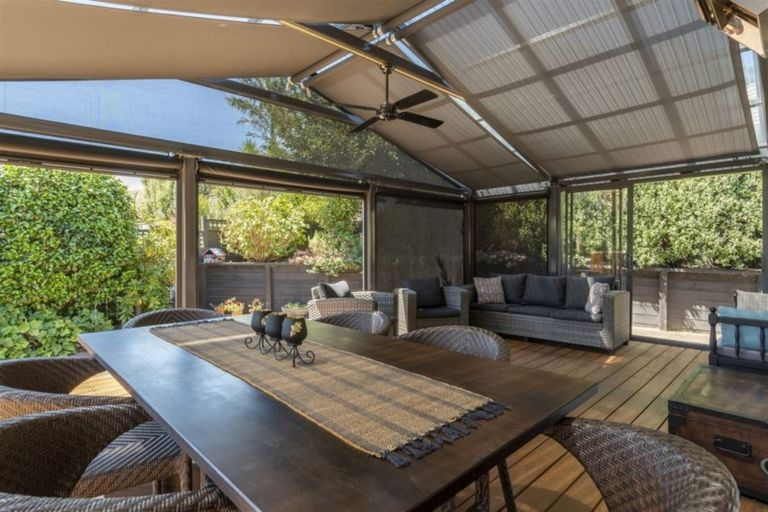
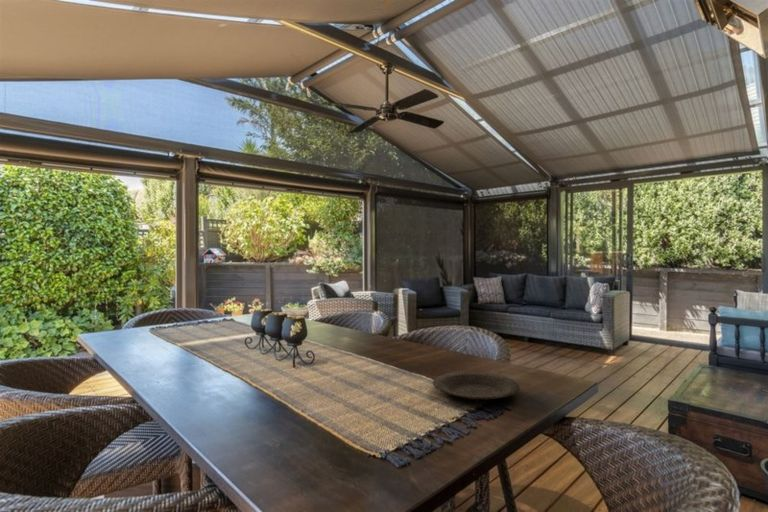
+ plate [432,370,521,401]
